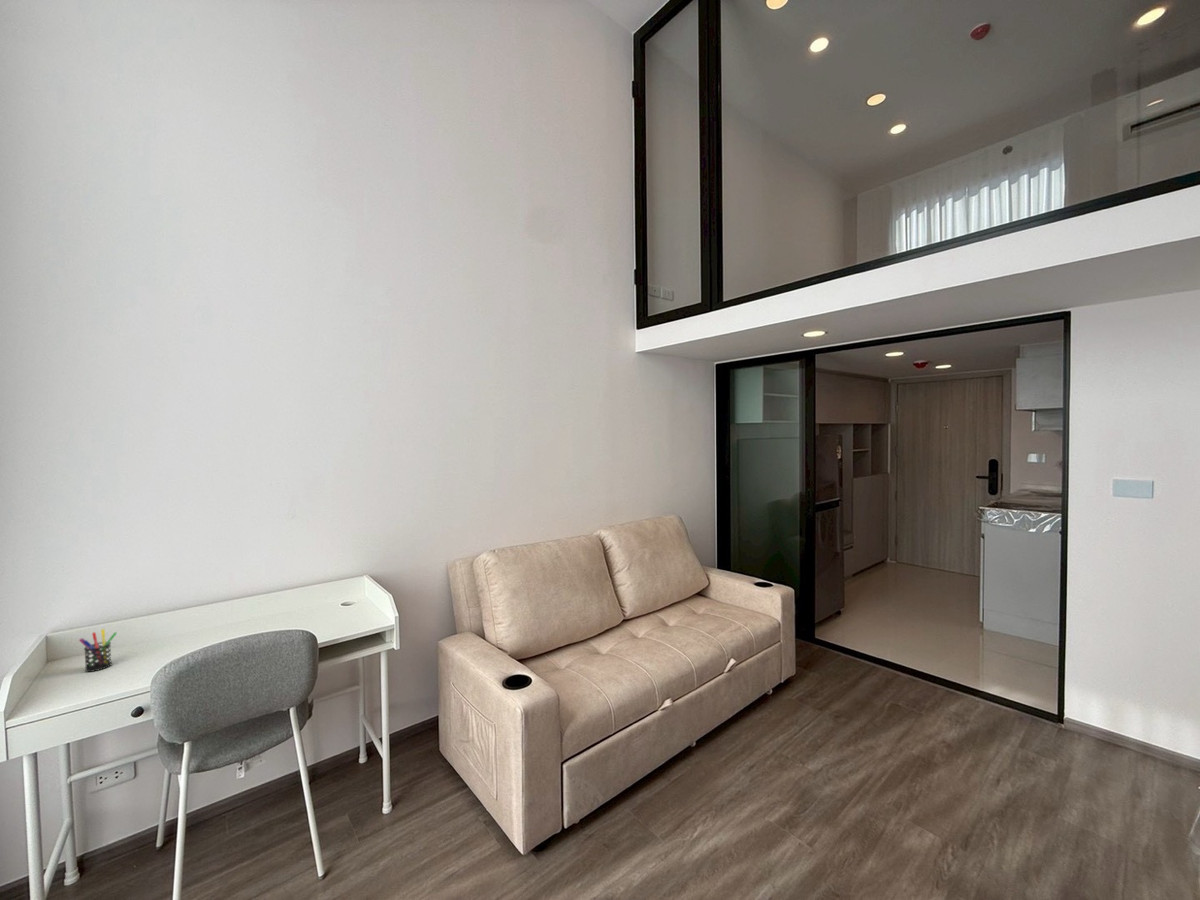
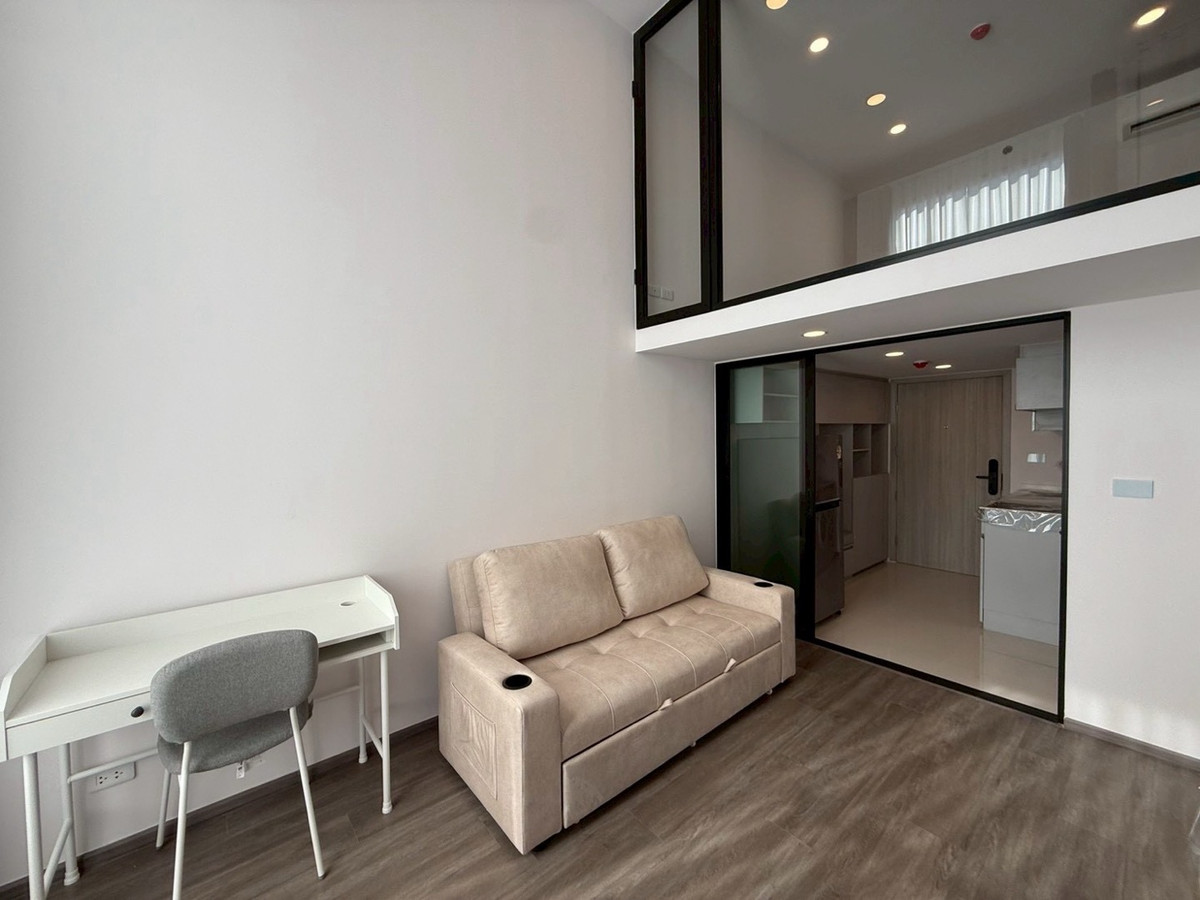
- pen holder [78,628,118,673]
